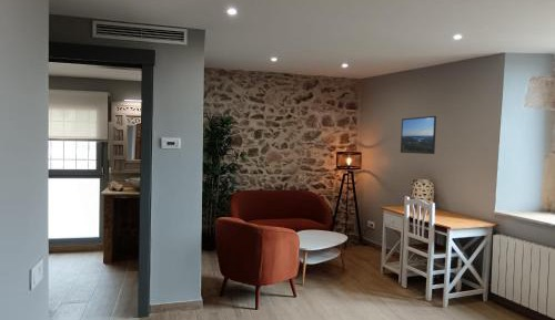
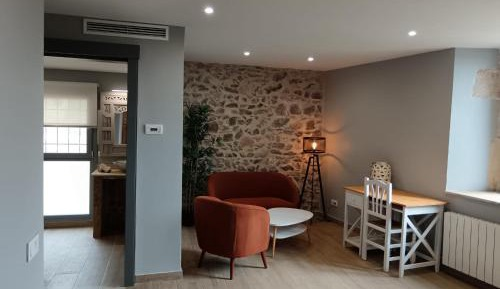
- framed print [400,115,437,155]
